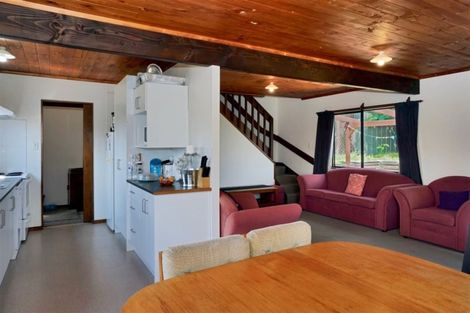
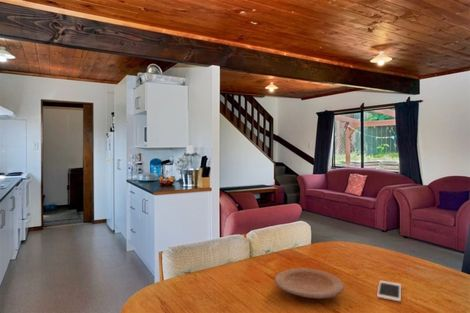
+ plate [274,267,345,300]
+ cell phone [376,280,402,302]
